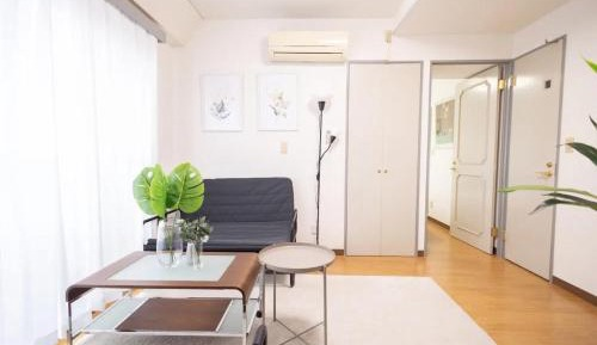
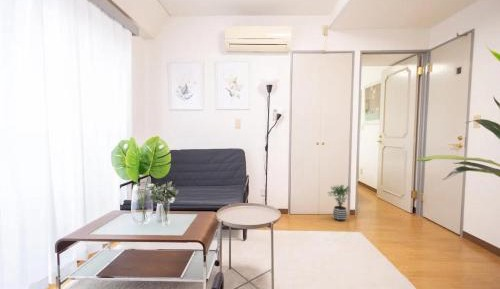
+ potted plant [326,183,353,222]
